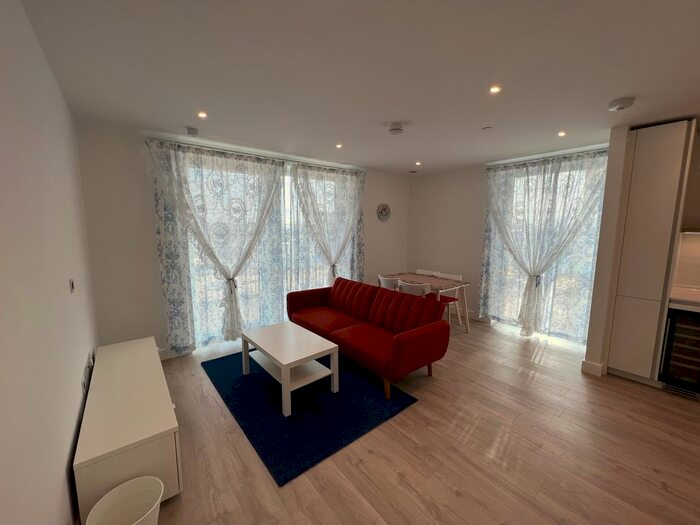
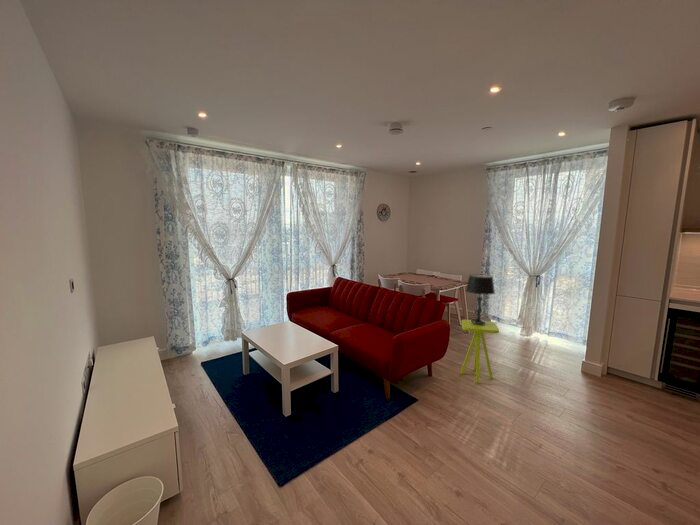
+ side table [460,318,500,384]
+ table lamp [465,273,496,325]
